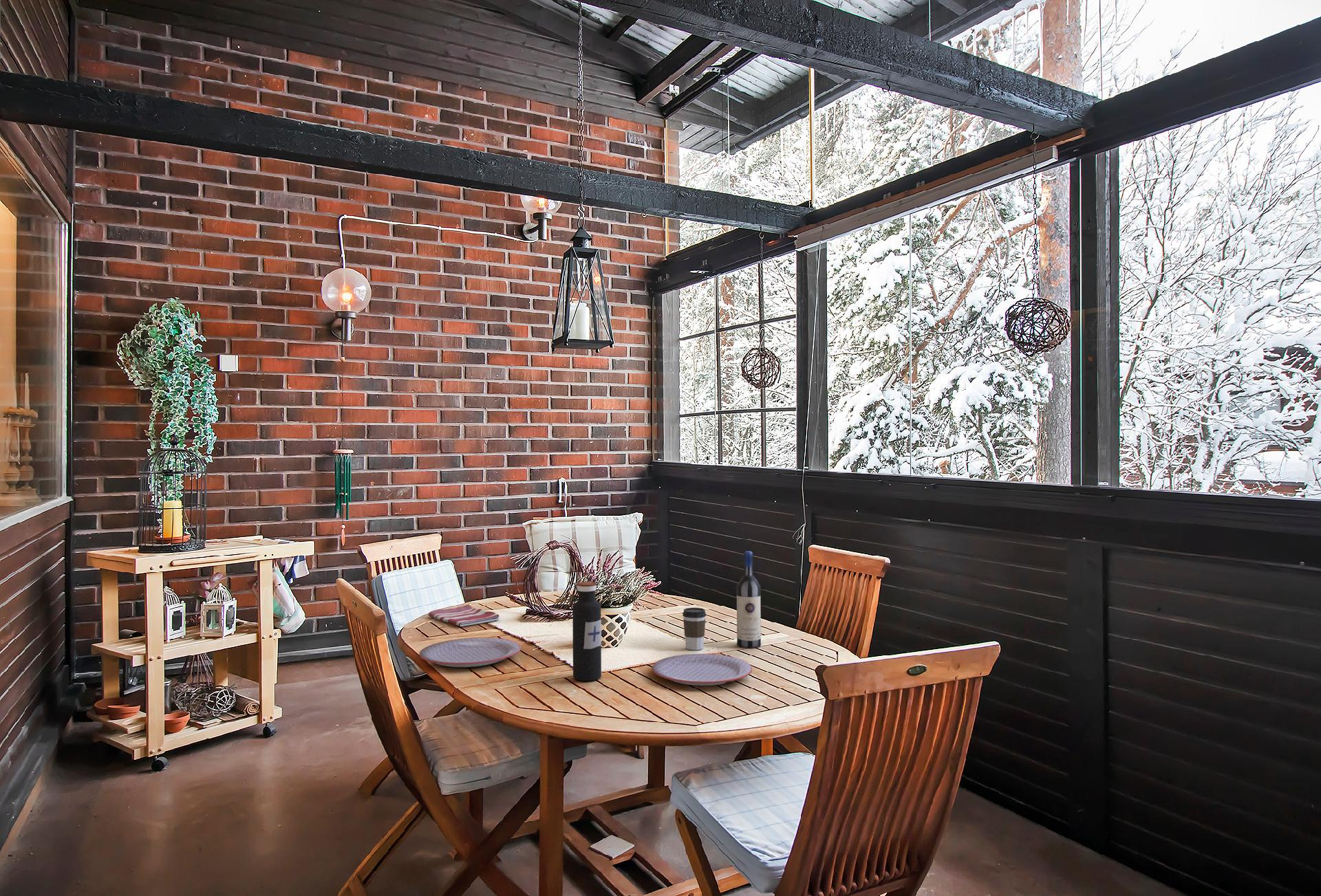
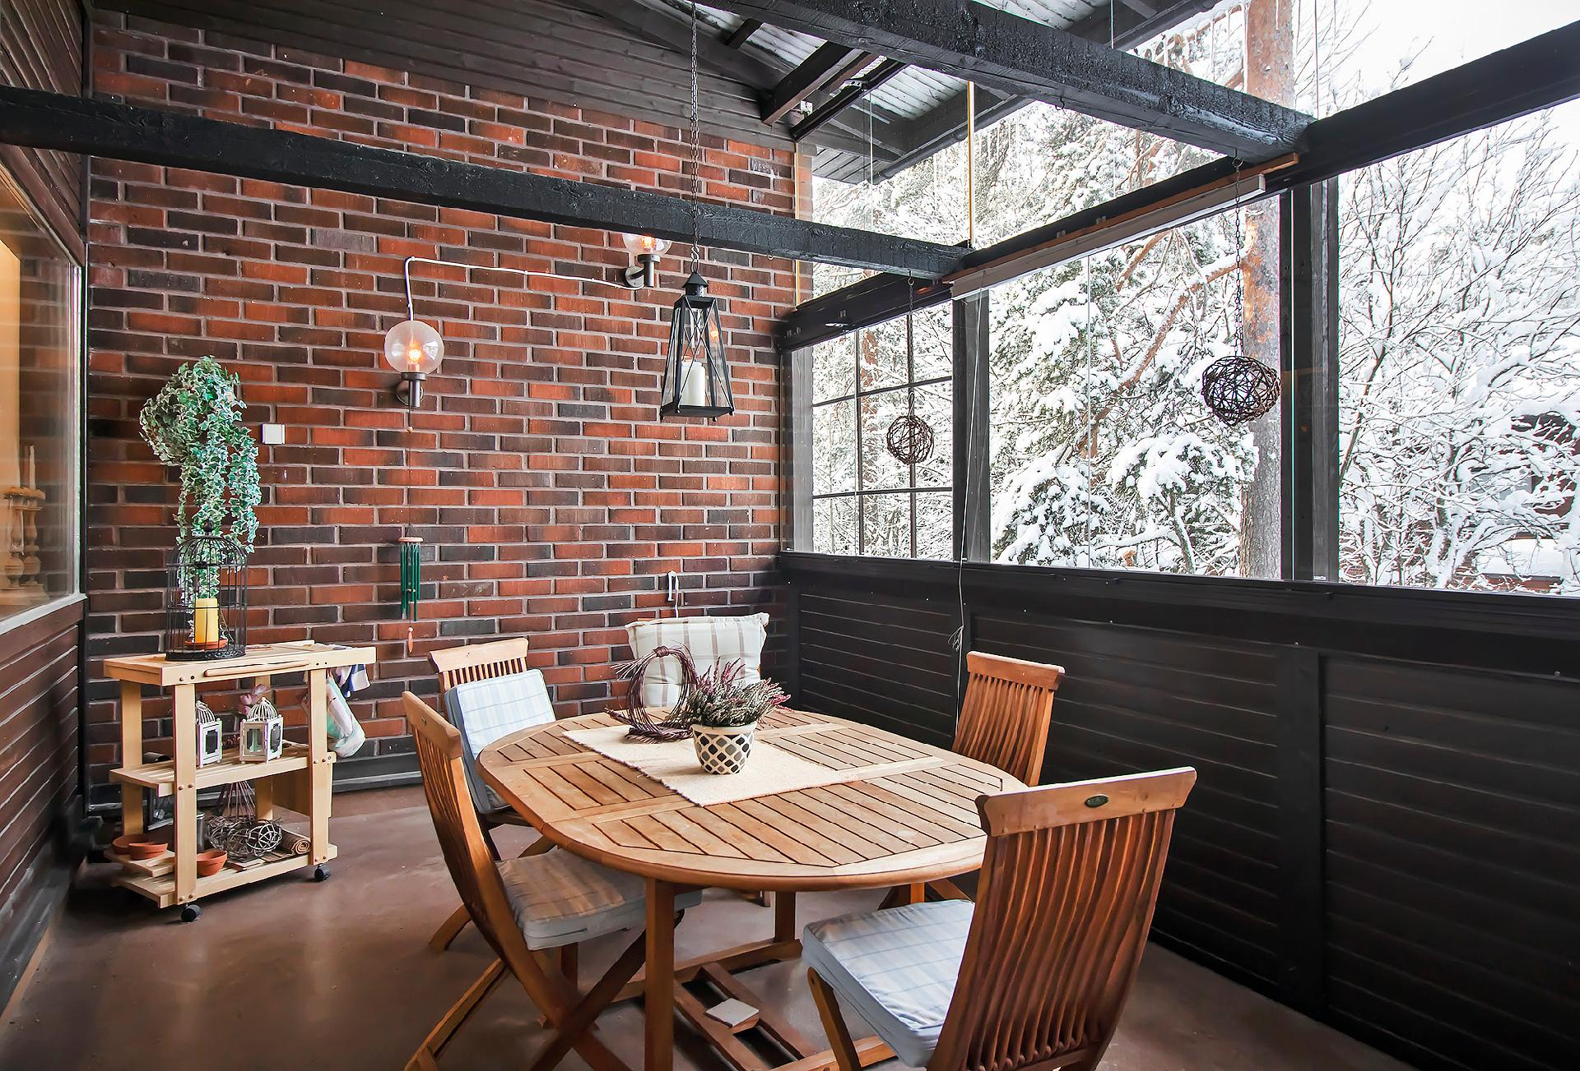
- coffee cup [682,607,707,651]
- water bottle [572,581,602,681]
- plate [418,637,522,668]
- wine bottle [736,550,762,648]
- plate [652,653,753,686]
- dish towel [428,604,500,627]
